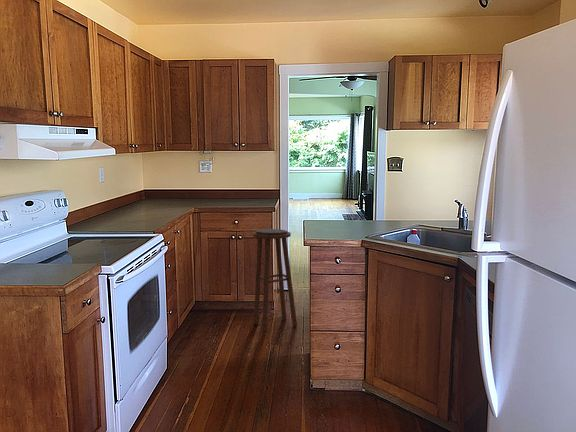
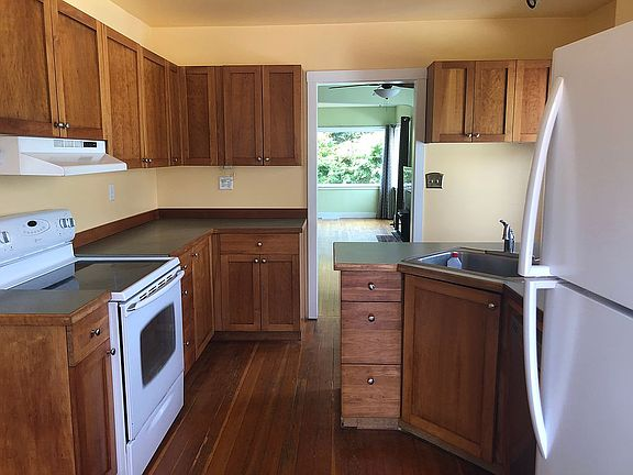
- stool [252,228,298,334]
